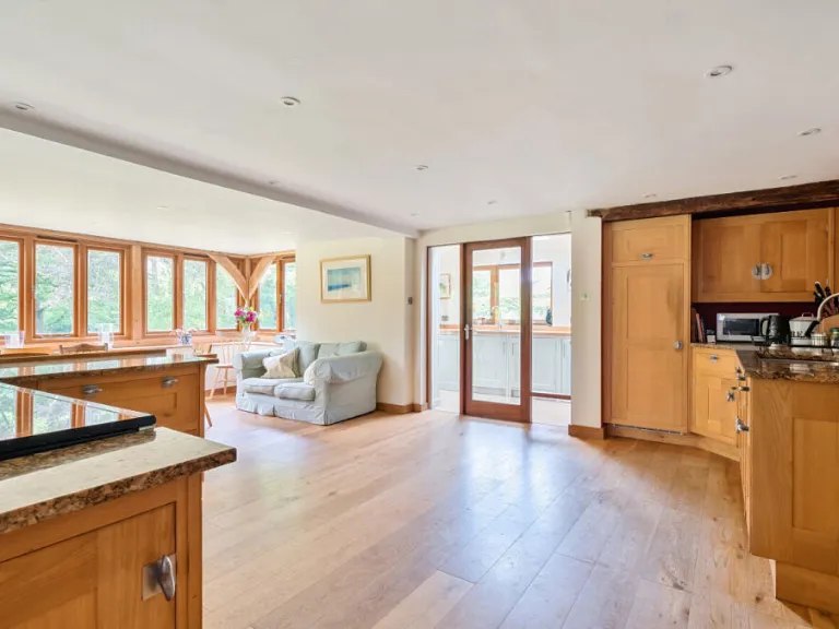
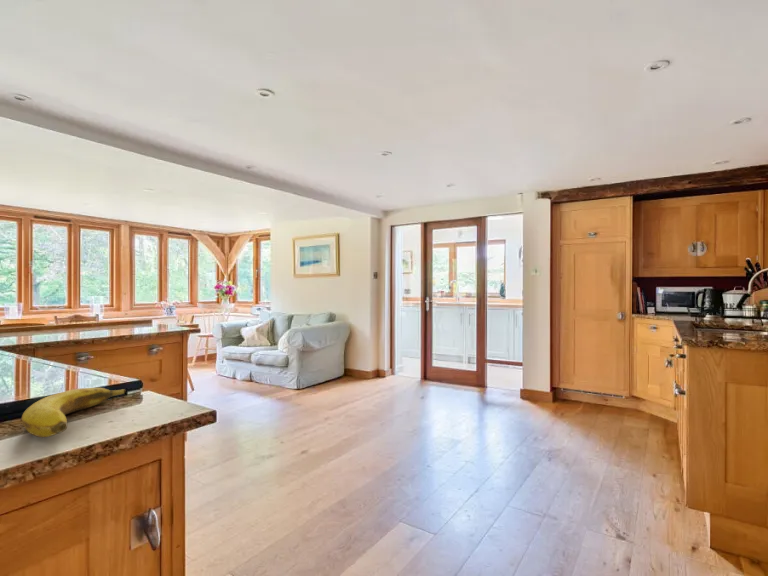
+ banana [21,387,127,438]
